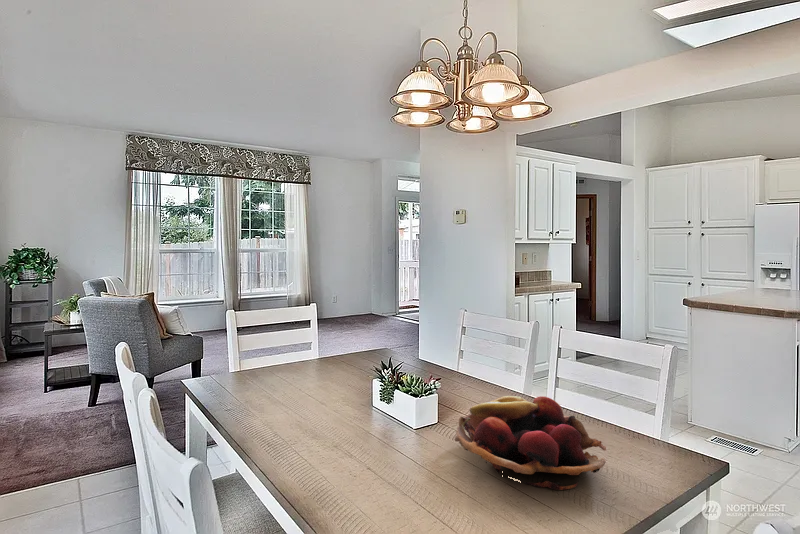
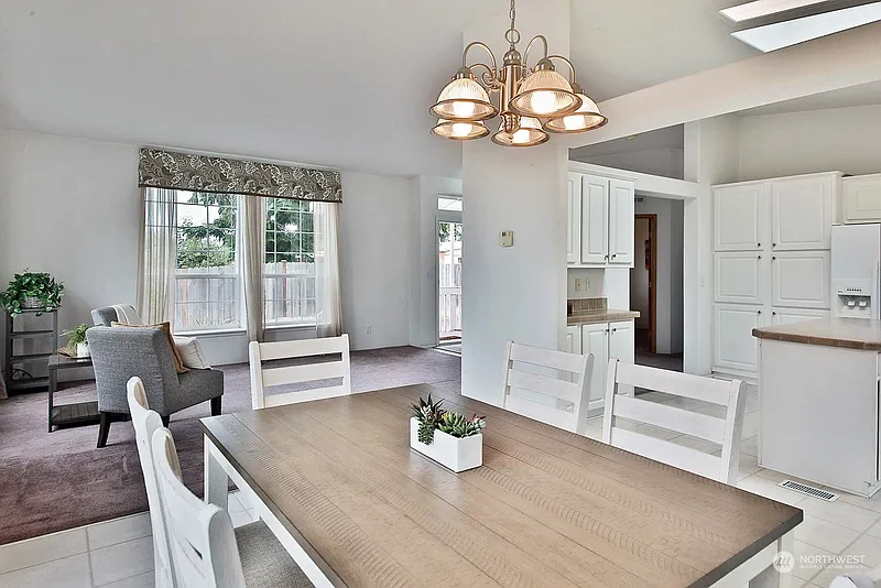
- fruit basket [454,395,607,491]
